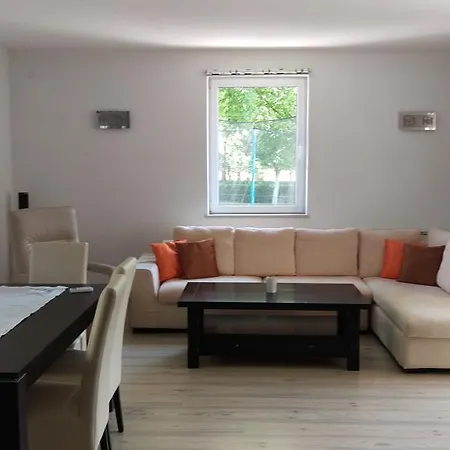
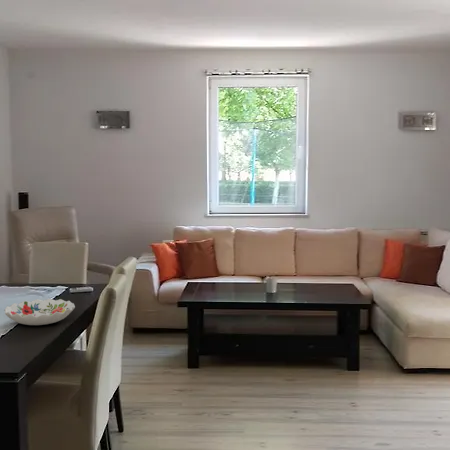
+ decorative bowl [3,298,76,326]
